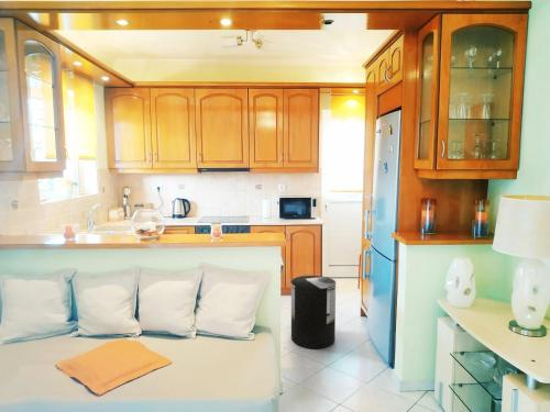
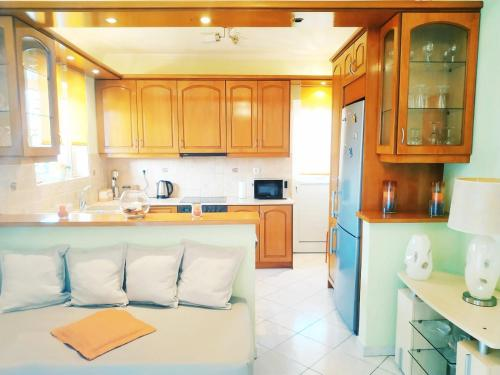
- trash can [290,275,337,349]
